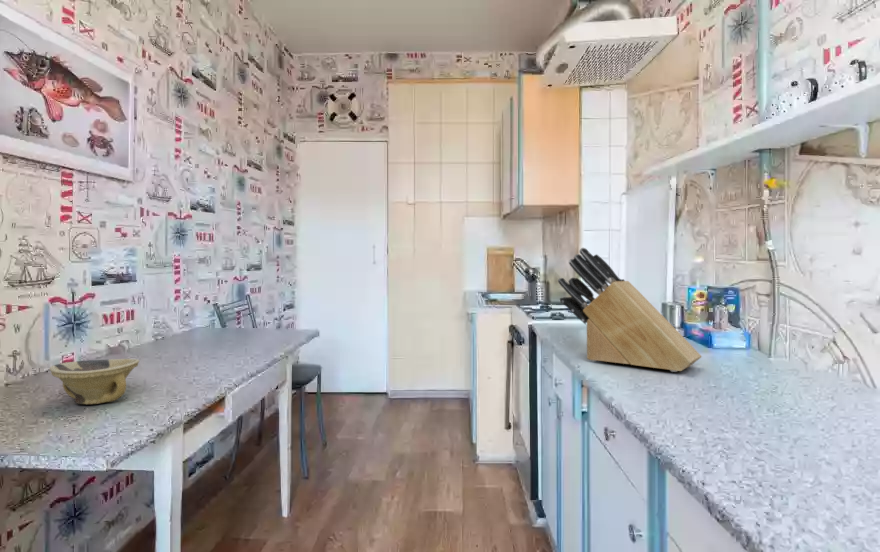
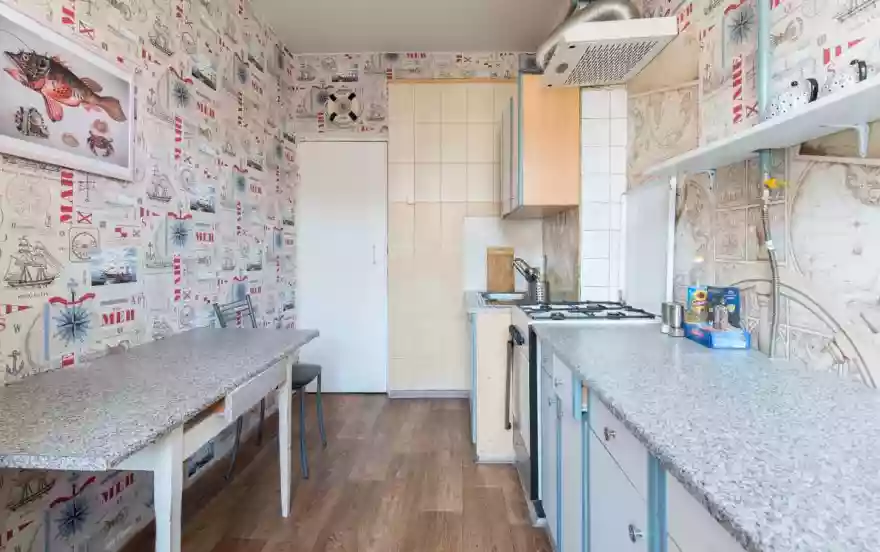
- knife block [557,247,703,373]
- bowl [49,358,140,405]
